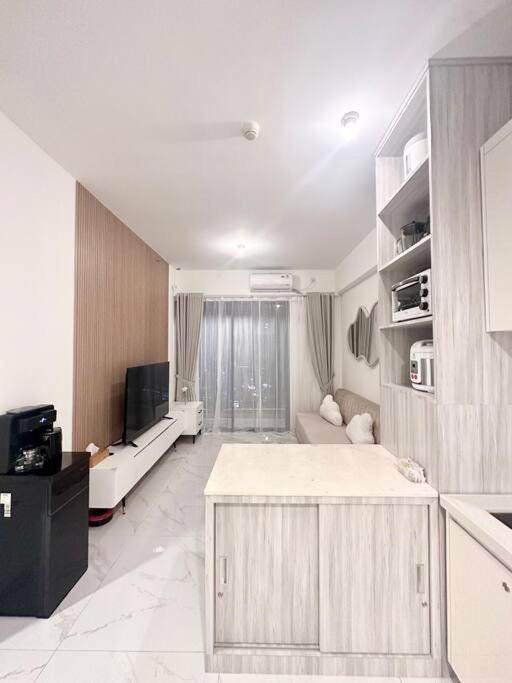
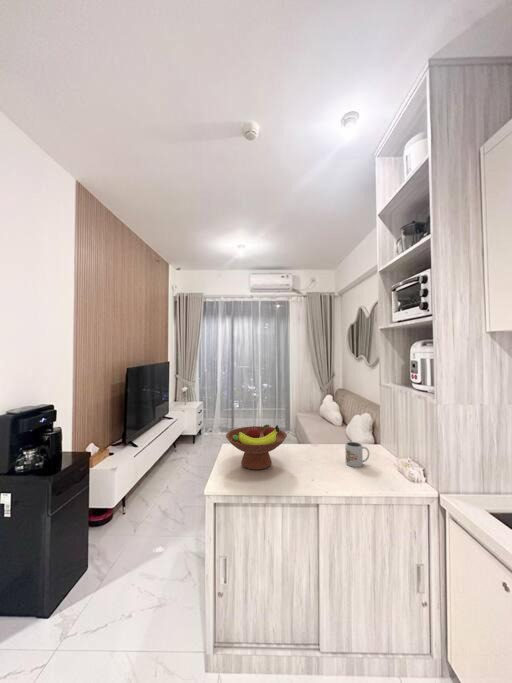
+ fruit bowl [225,424,288,471]
+ mug [344,441,370,468]
